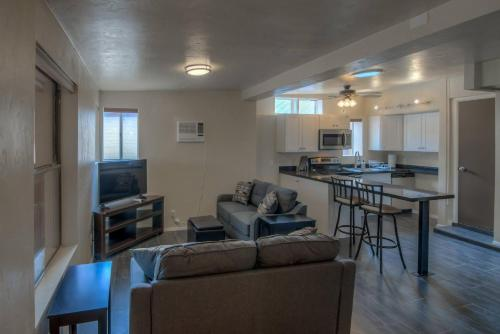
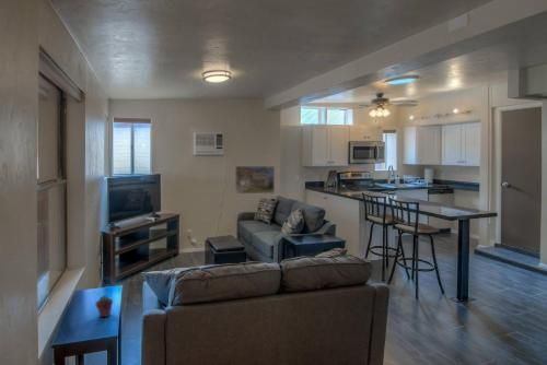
+ potted succulent [94,294,114,318]
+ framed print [234,165,276,195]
